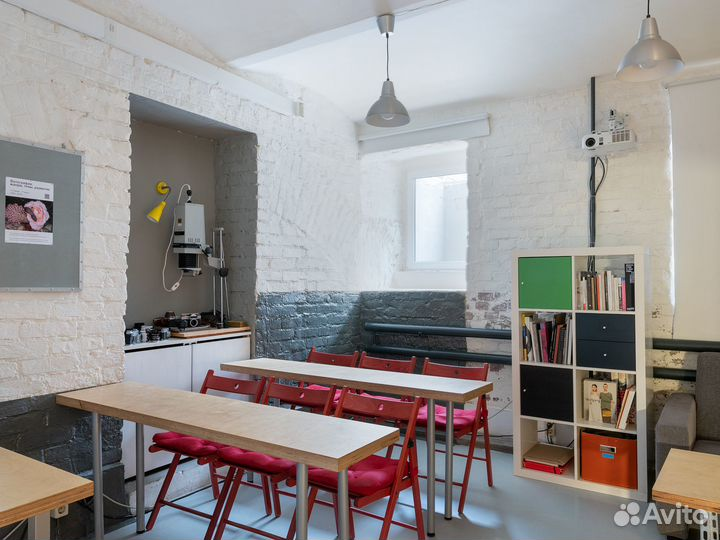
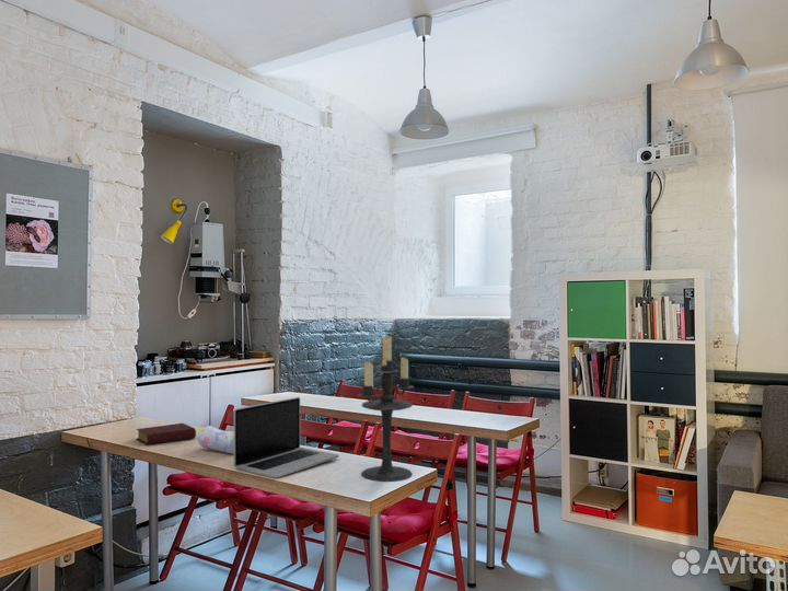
+ candle holder [356,336,415,483]
+ laptop [233,396,340,479]
+ pencil case [197,425,234,455]
+ book [135,422,197,447]
